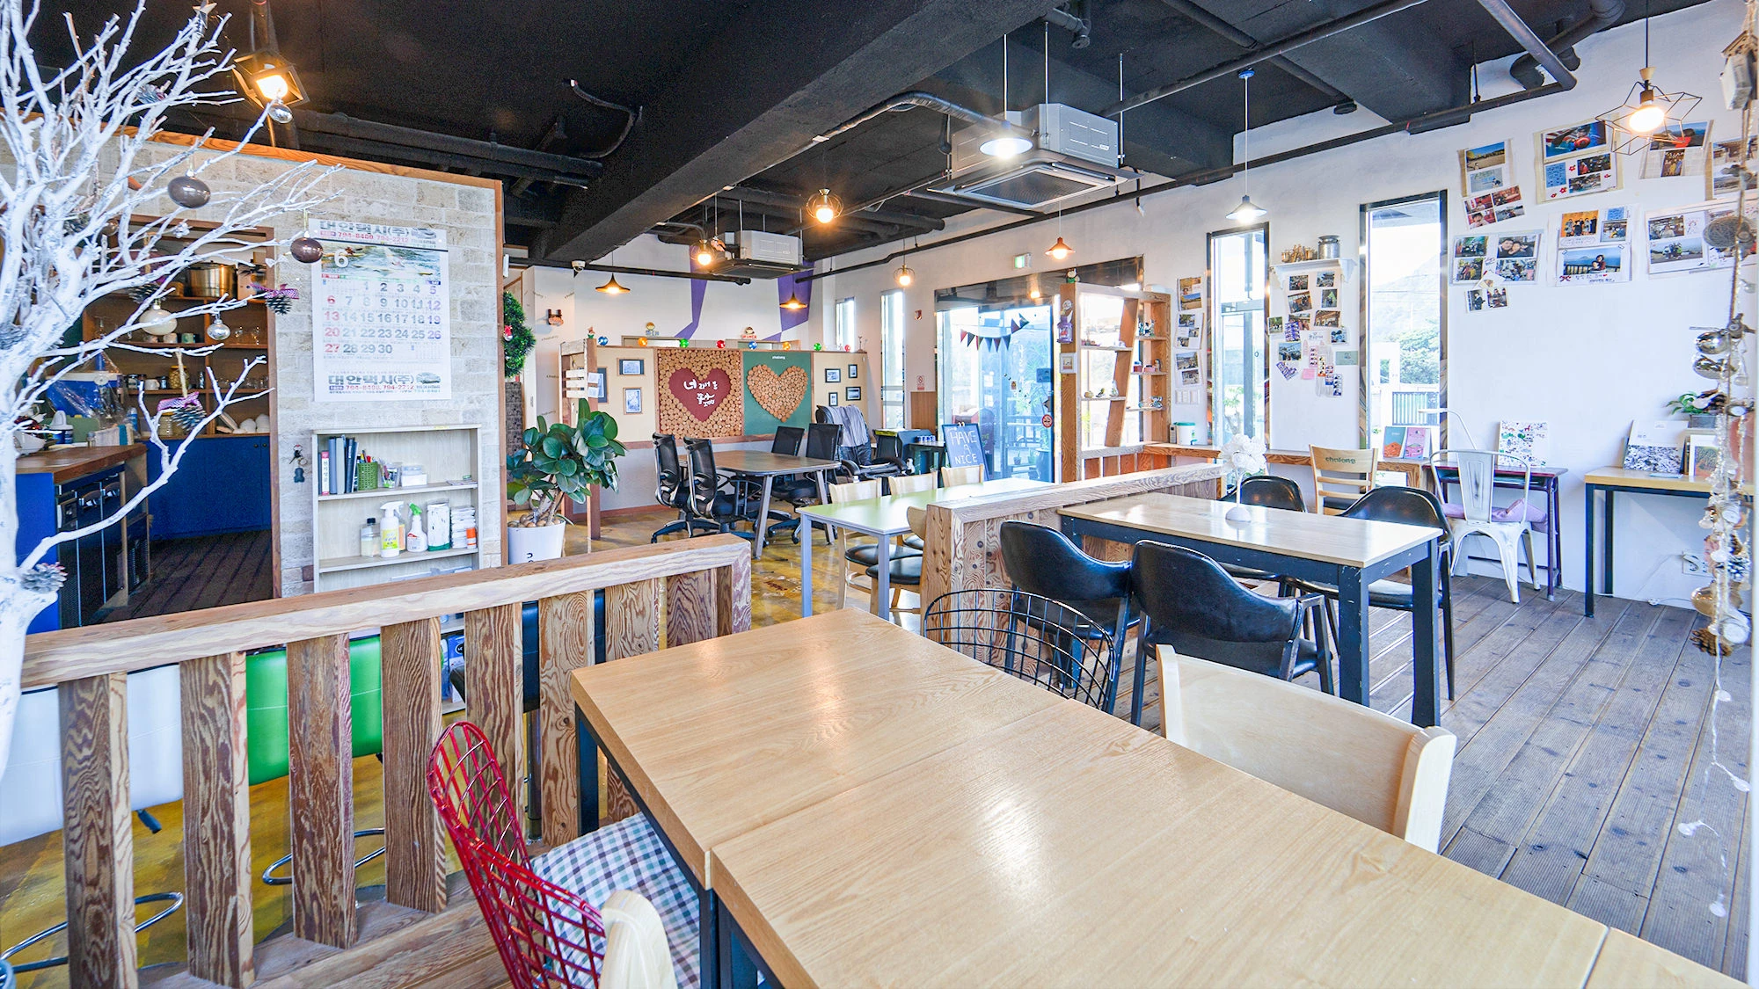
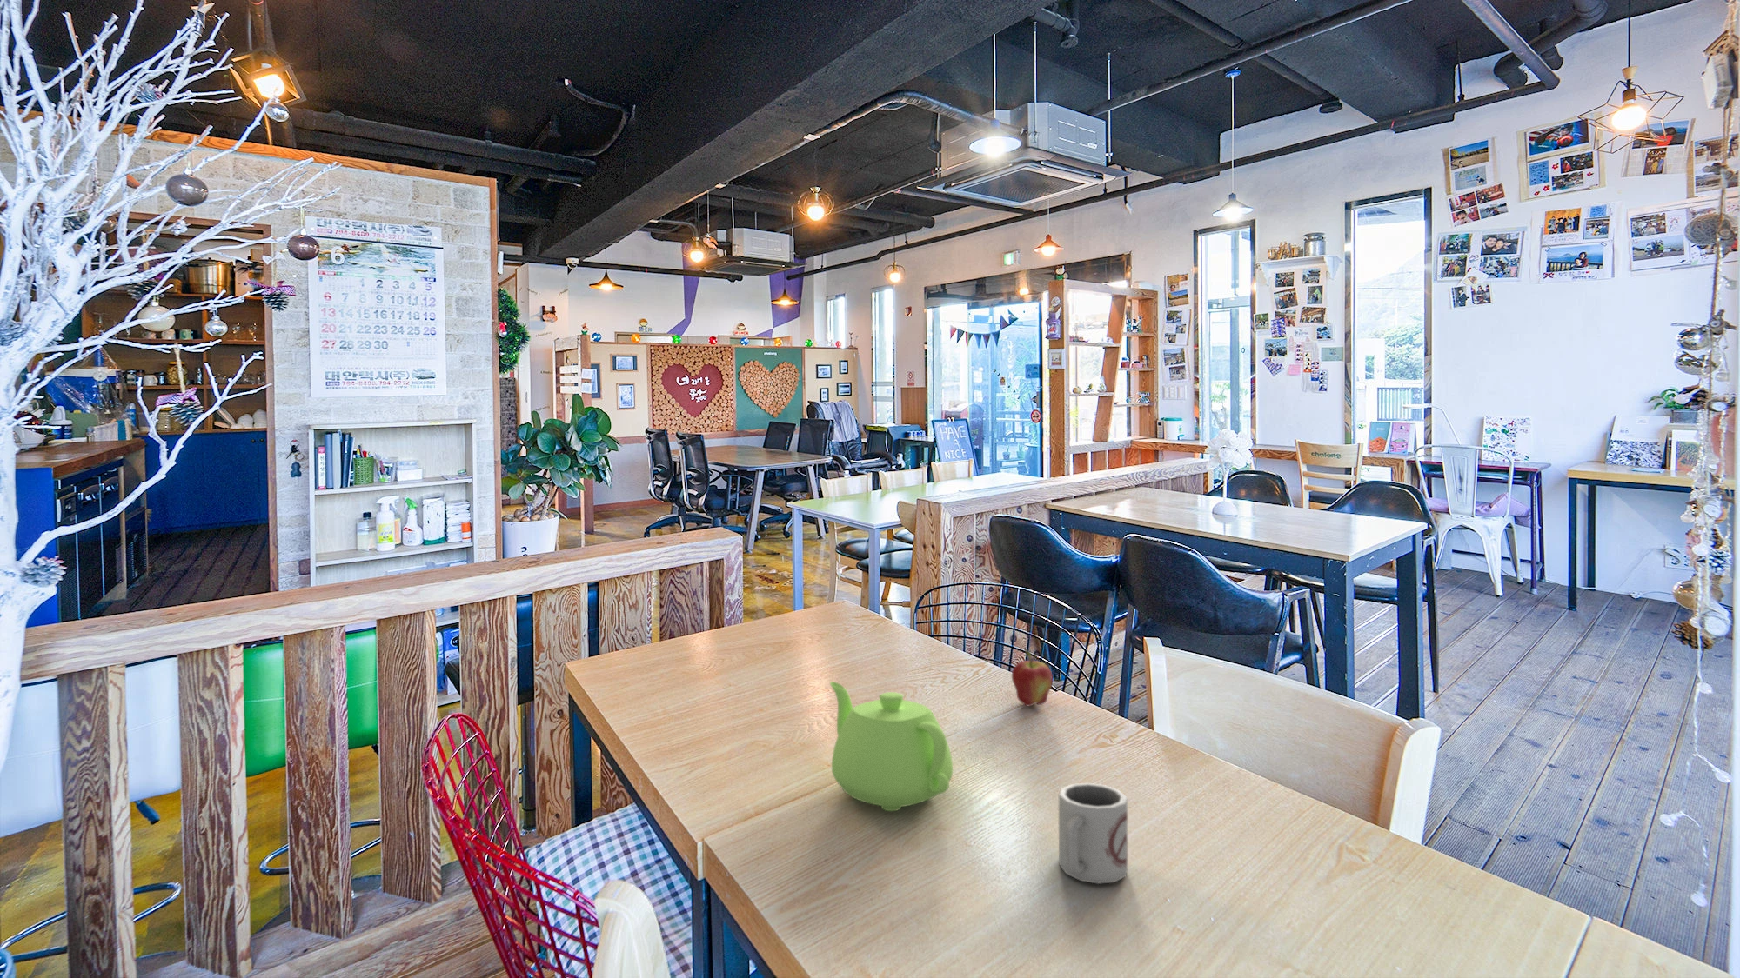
+ teapot [829,681,954,812]
+ fruit [1011,647,1054,707]
+ cup [1058,782,1128,885]
